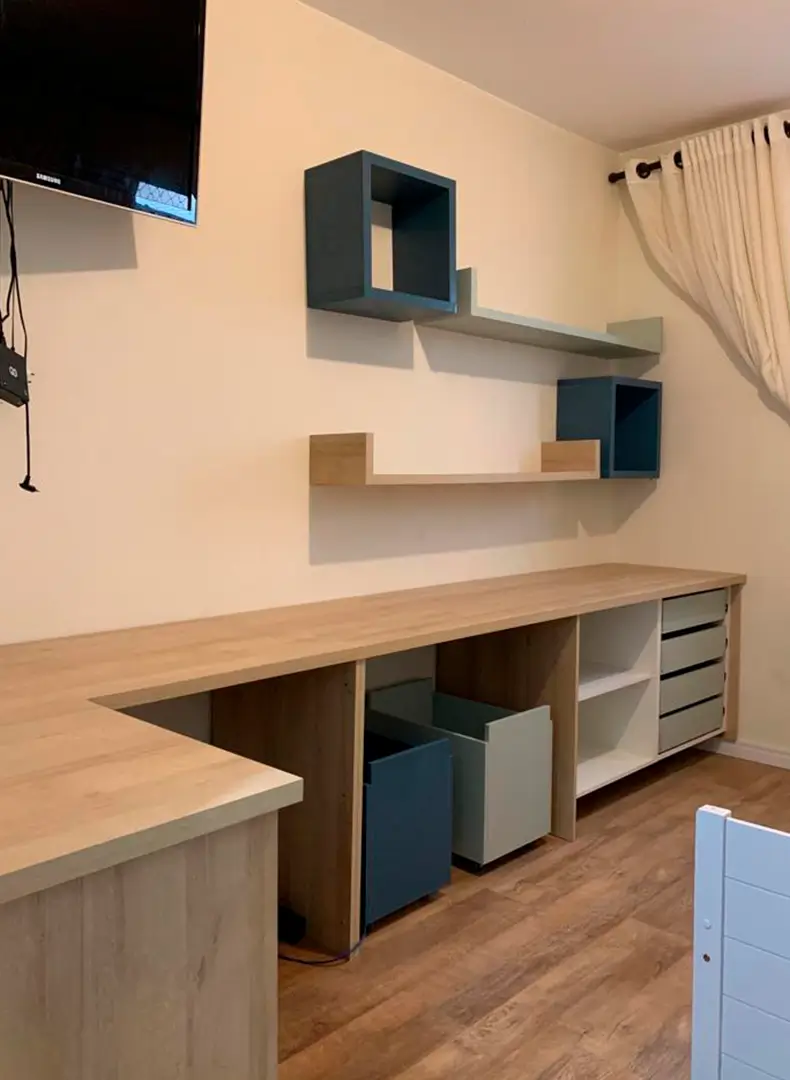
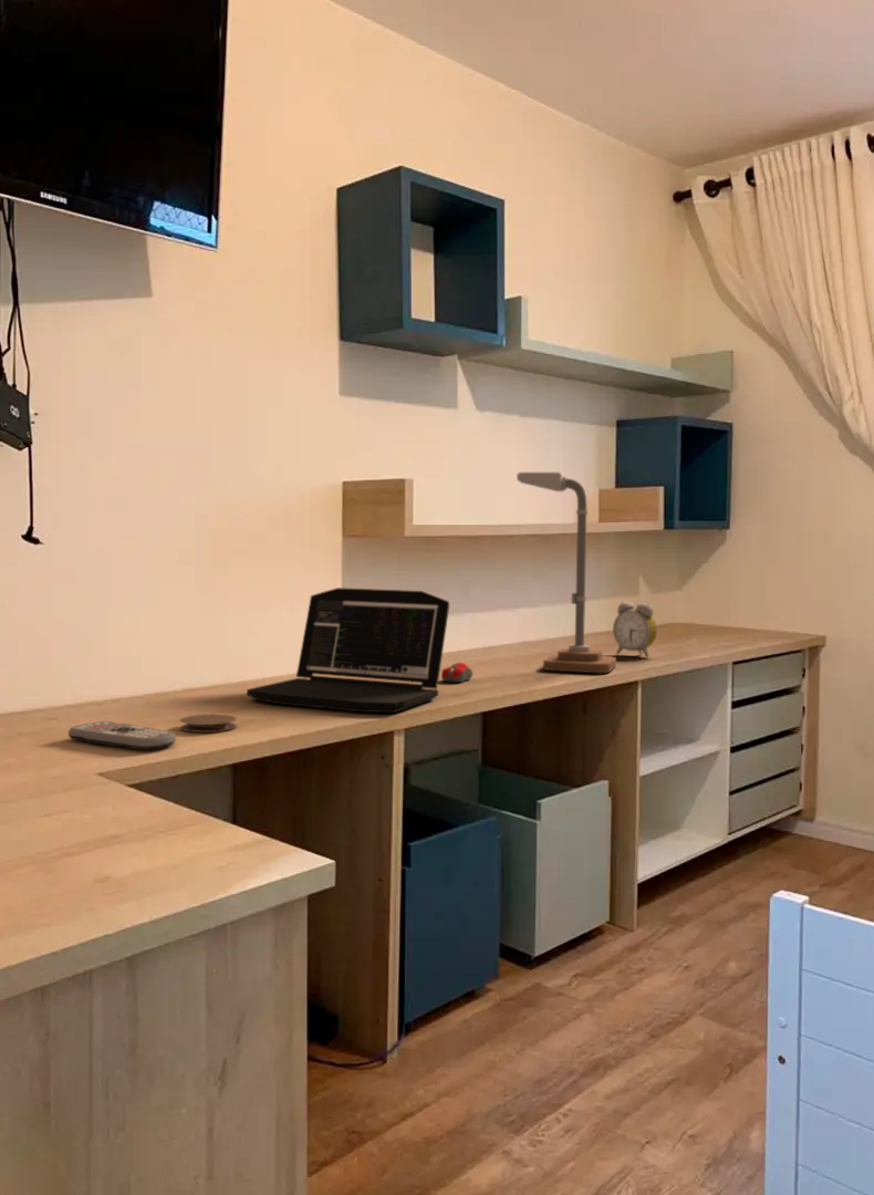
+ computer mouse [440,662,474,684]
+ laptop [246,586,450,714]
+ remote control [67,720,177,751]
+ alarm clock [612,601,658,658]
+ coaster [179,714,238,734]
+ desk lamp [516,471,617,674]
